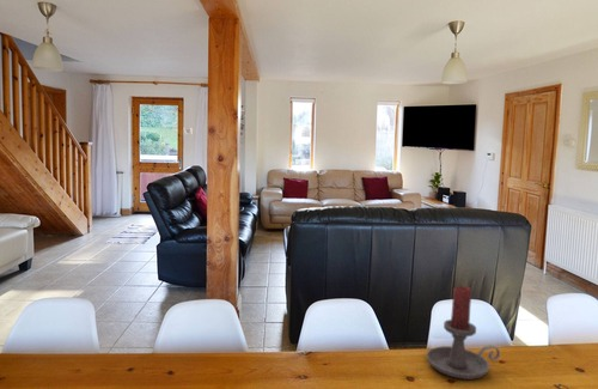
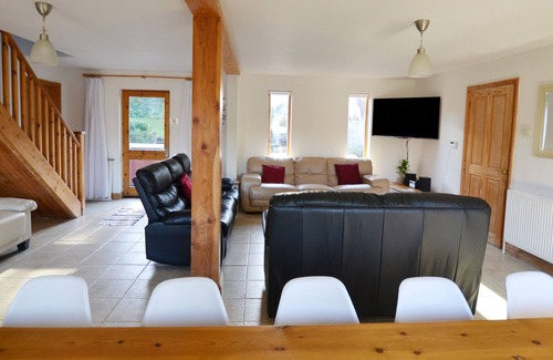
- candle holder [426,285,501,381]
